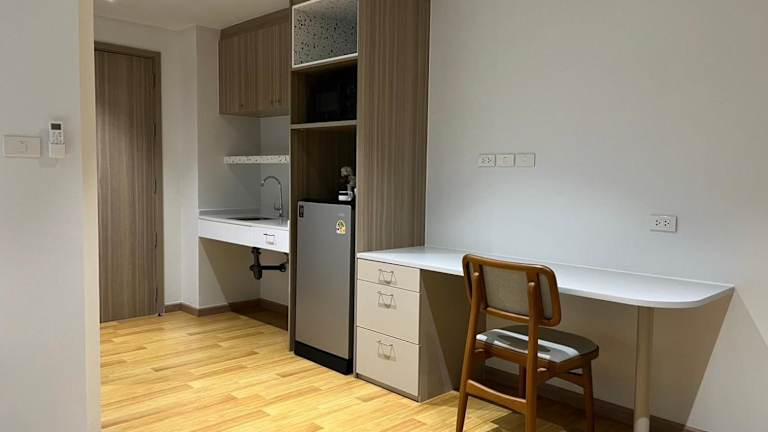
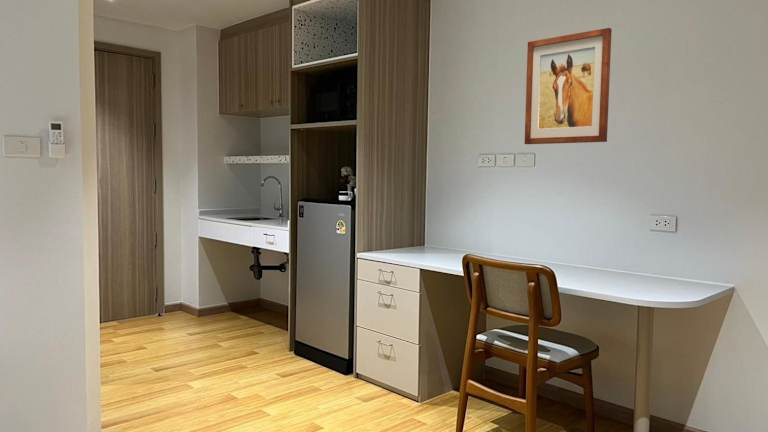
+ wall art [524,27,613,145]
